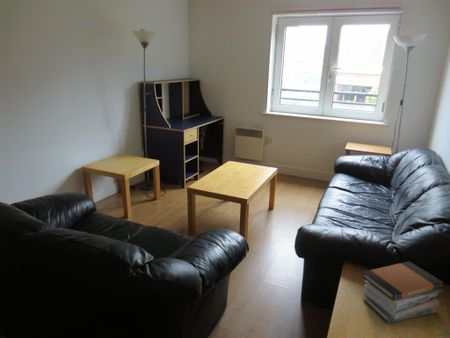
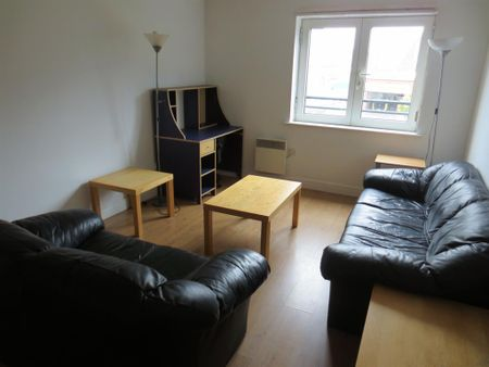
- book stack [361,260,444,324]
